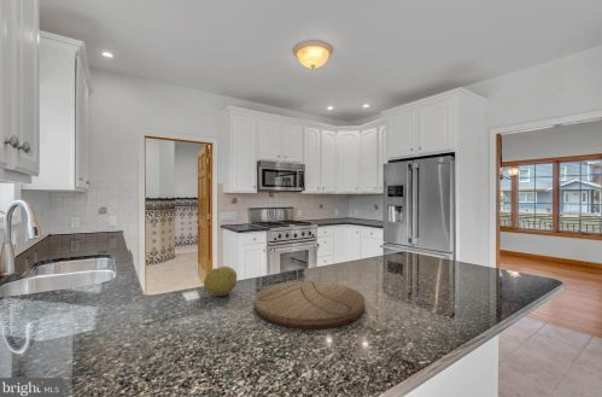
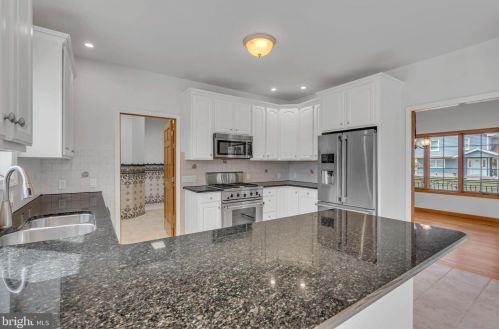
- fruit [203,265,238,297]
- cutting board [253,280,366,331]
